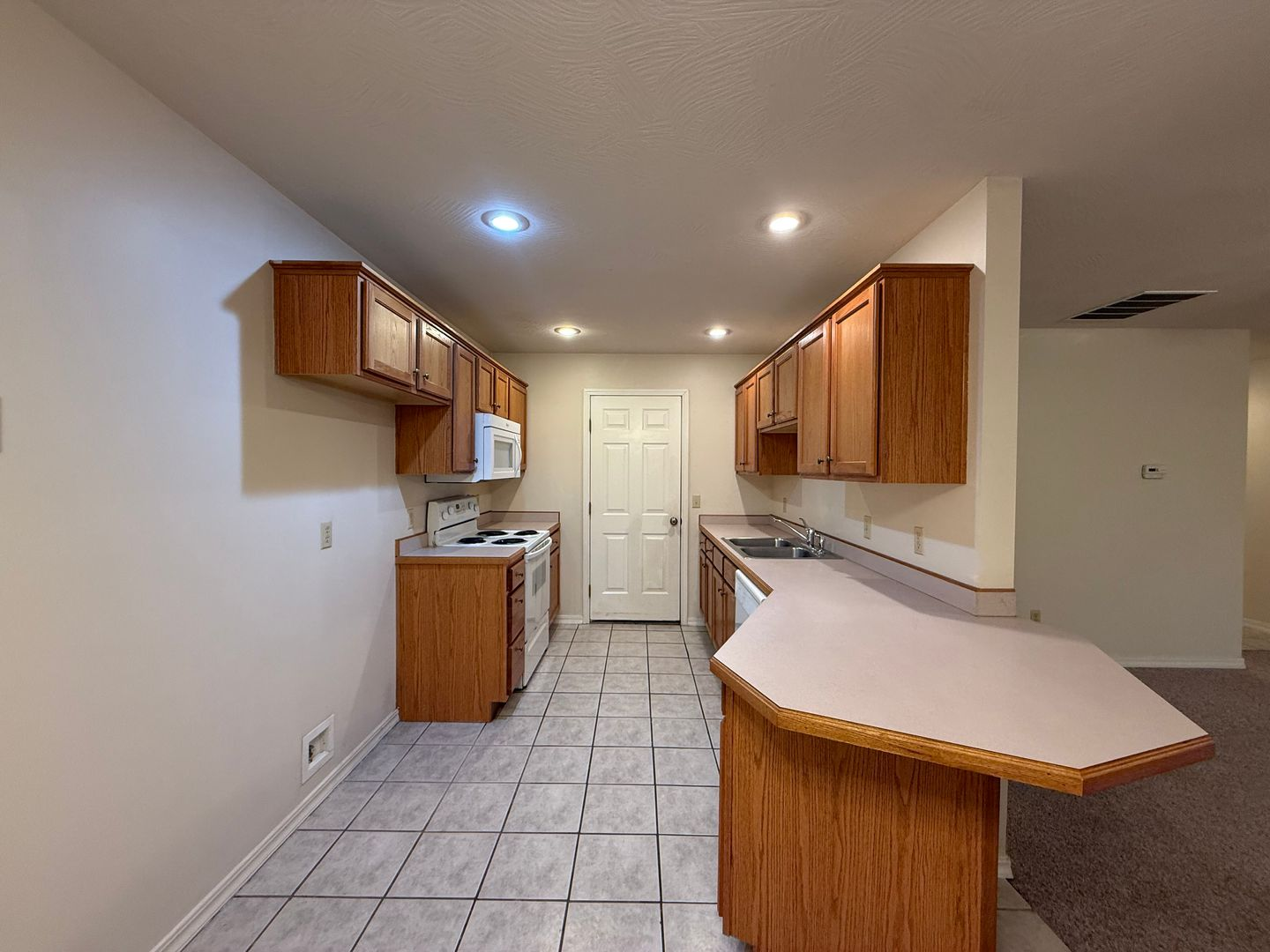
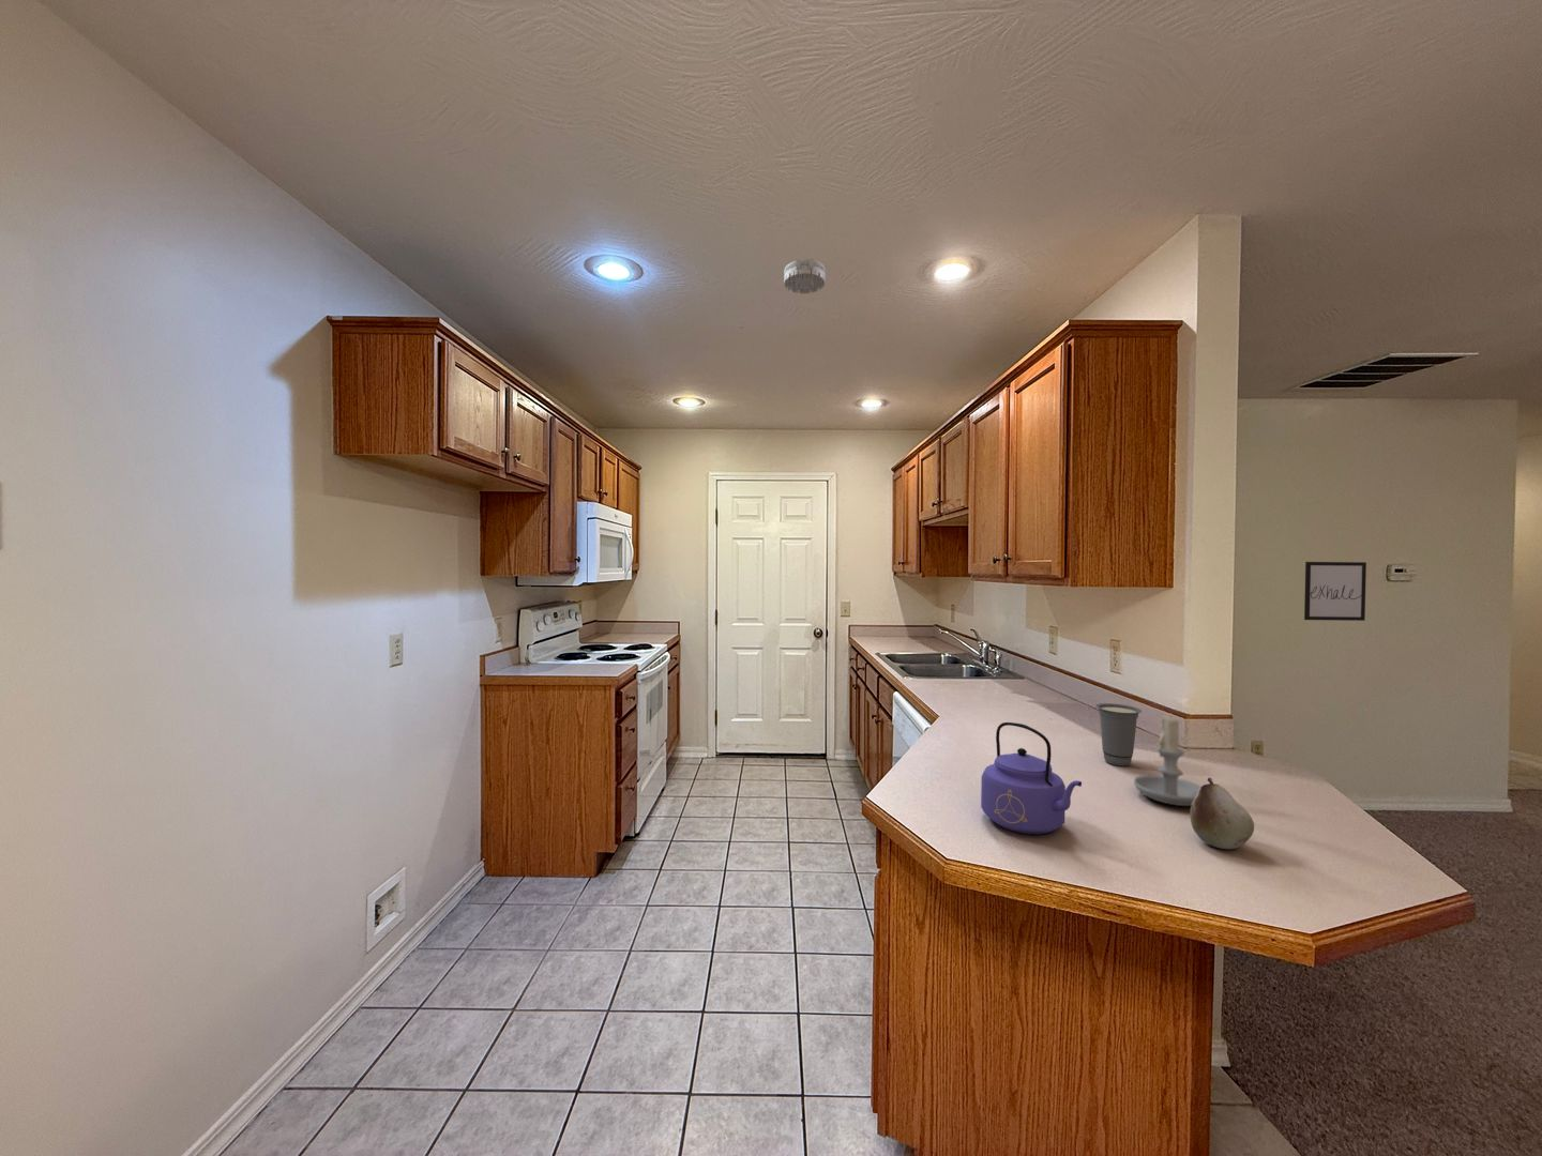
+ smoke detector [783,257,827,294]
+ fruit [1189,777,1255,850]
+ cup [1094,702,1143,767]
+ kettle [980,721,1083,835]
+ wall art [1303,561,1367,622]
+ candle [1133,713,1202,807]
